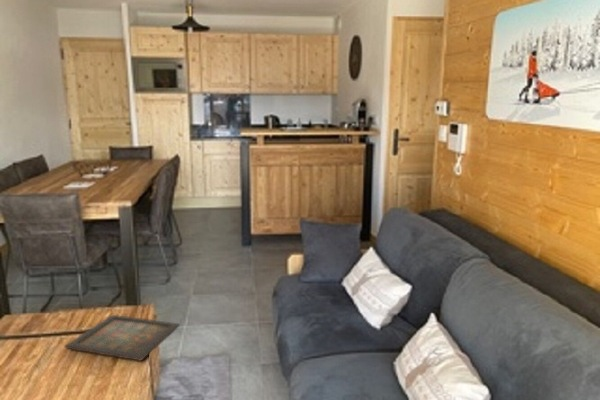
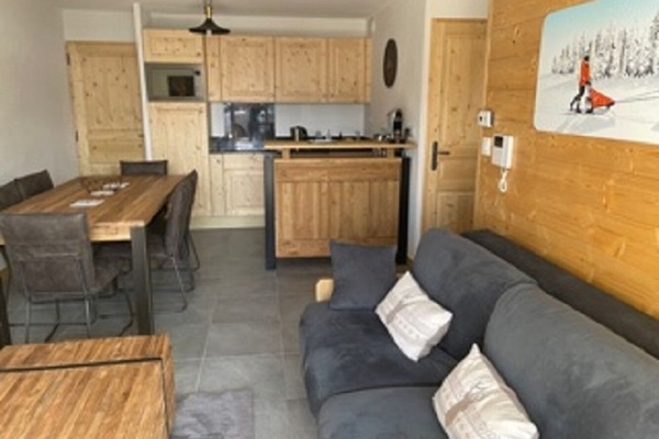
- icon panel [63,314,181,362]
